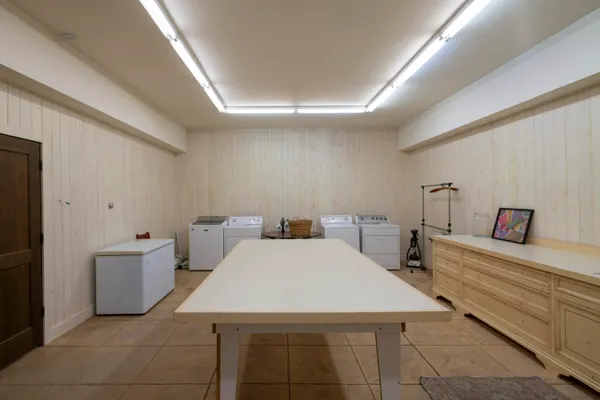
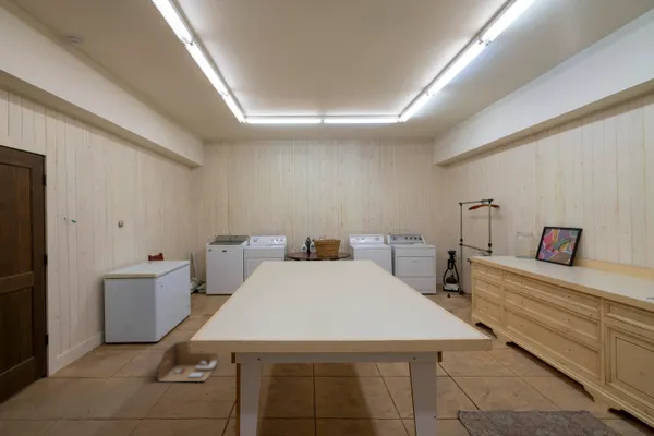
+ cardboard box [156,340,219,383]
